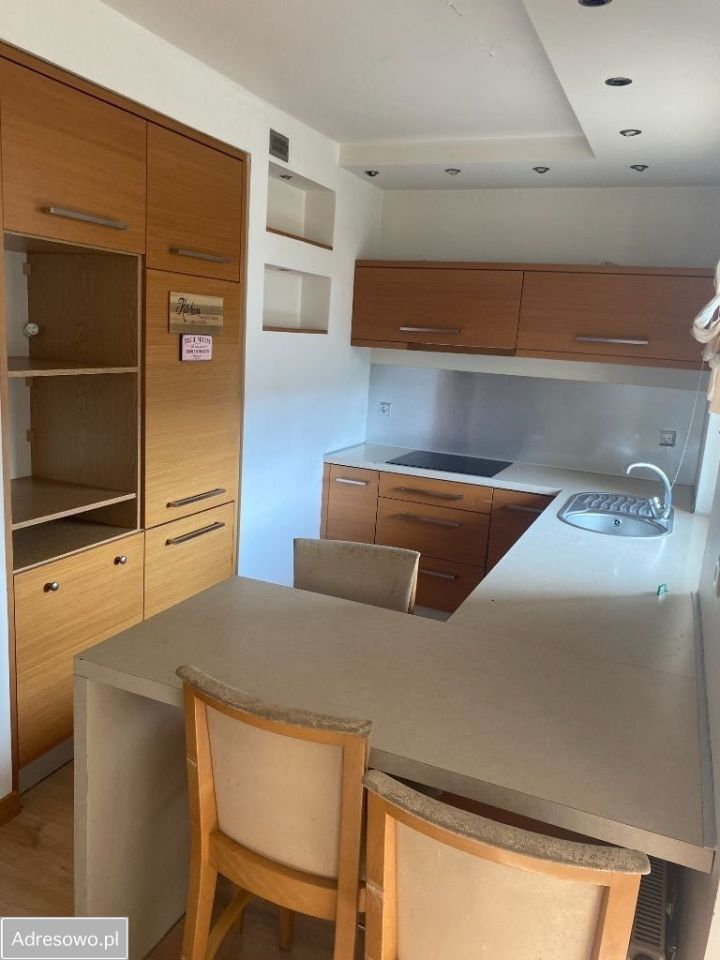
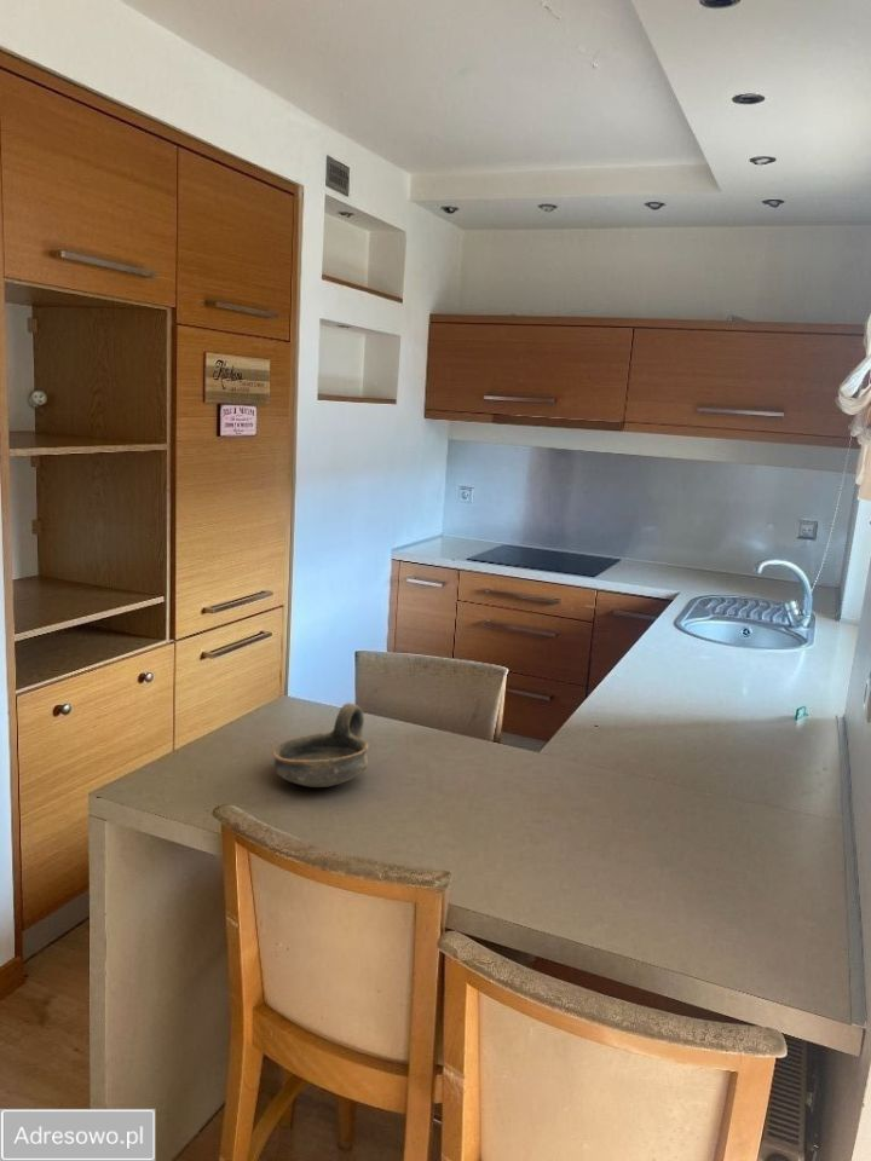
+ oil lamp [271,701,370,789]
